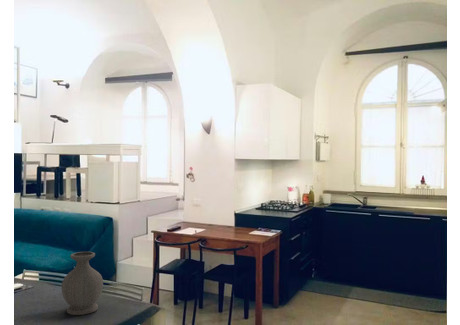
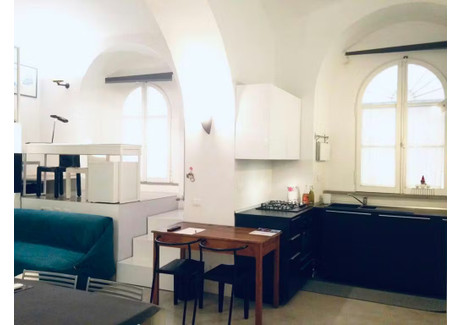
- vase [61,251,104,316]
